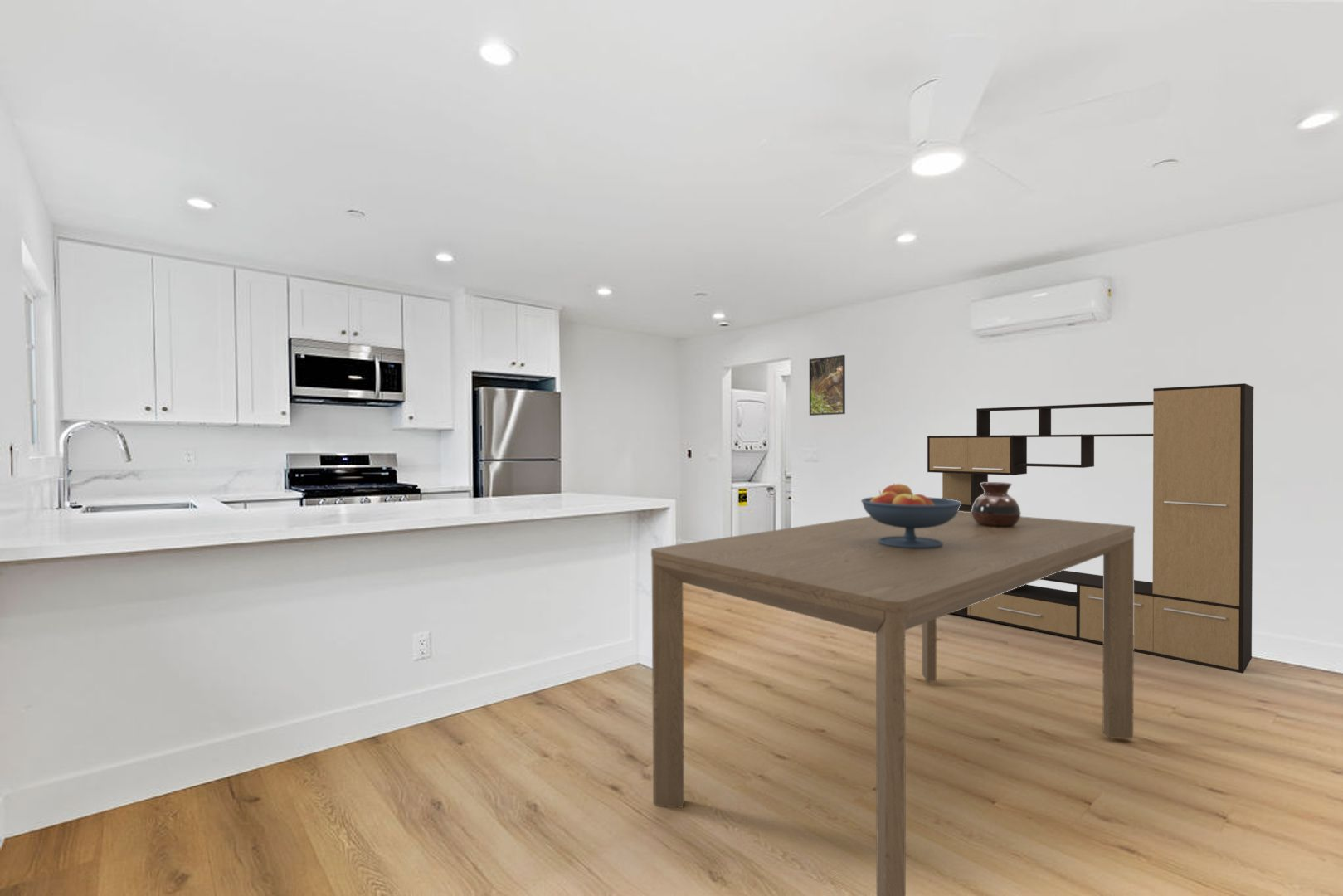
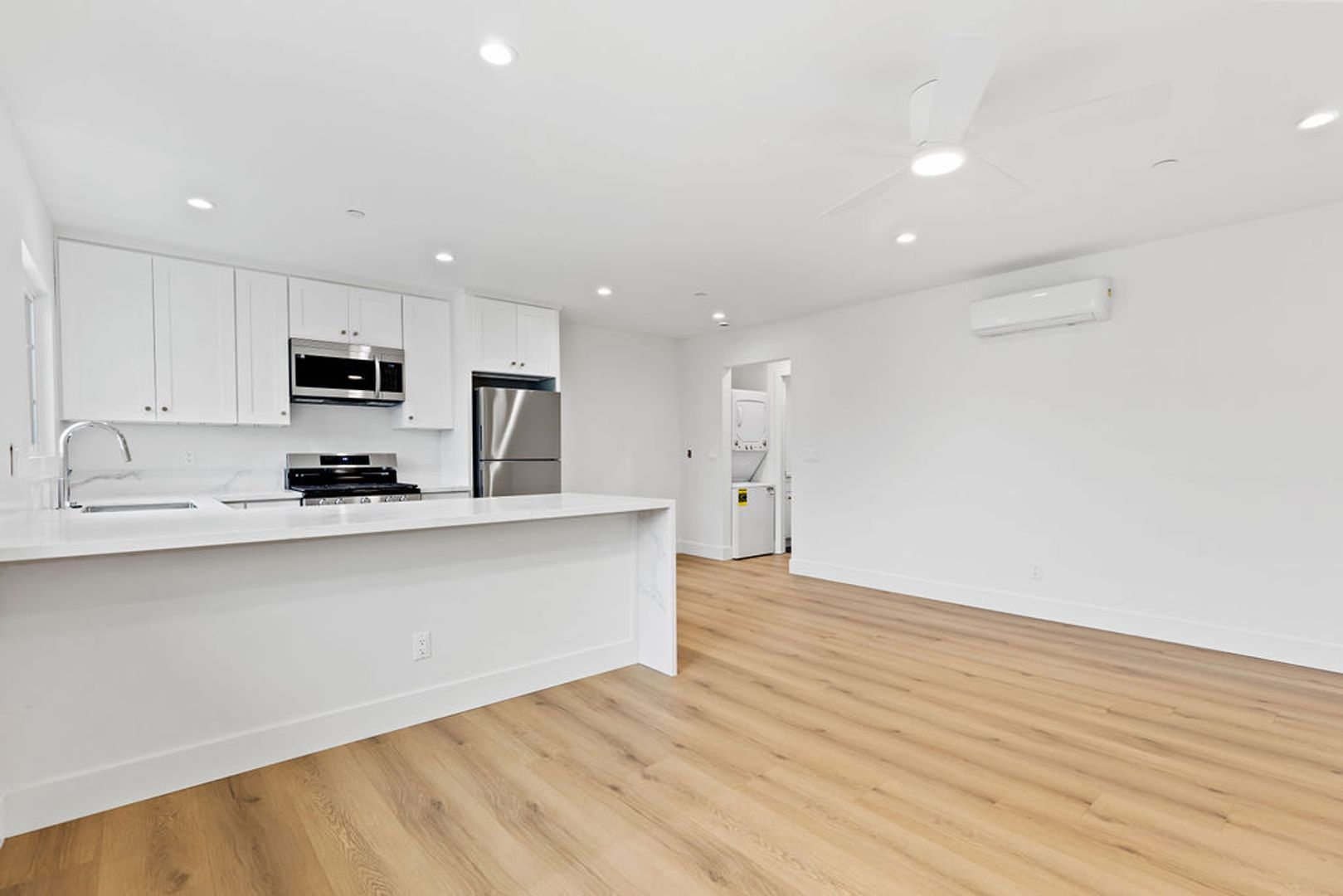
- fruit bowl [860,482,961,548]
- vase [971,481,1022,527]
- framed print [809,354,846,416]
- media console [927,382,1254,674]
- dining table [650,511,1136,896]
